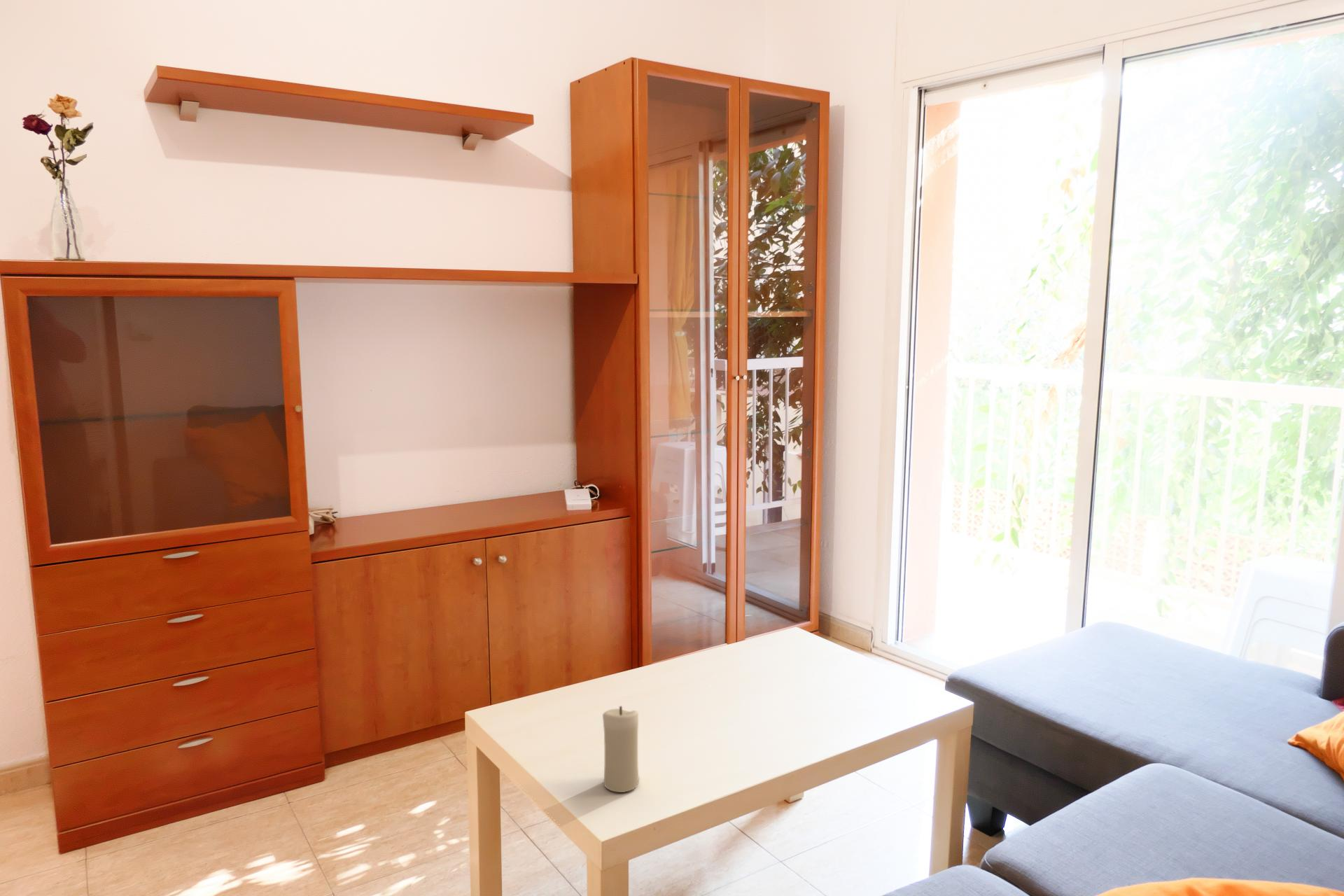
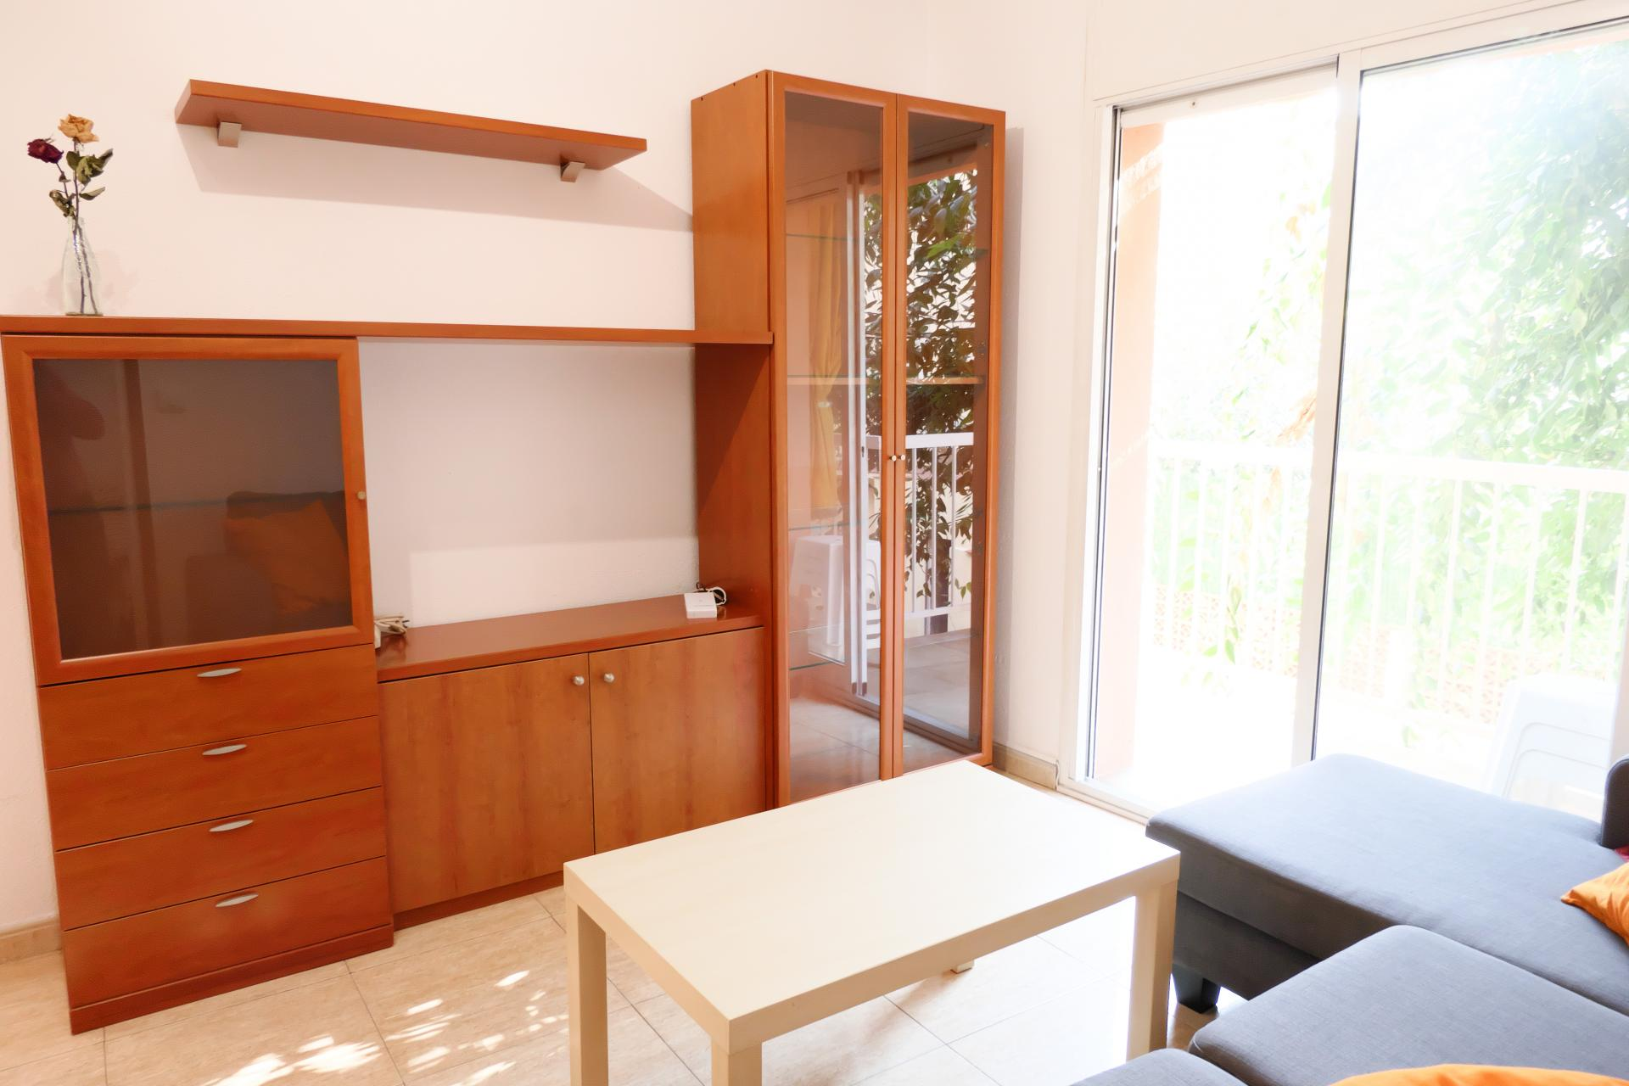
- candle [602,706,640,793]
